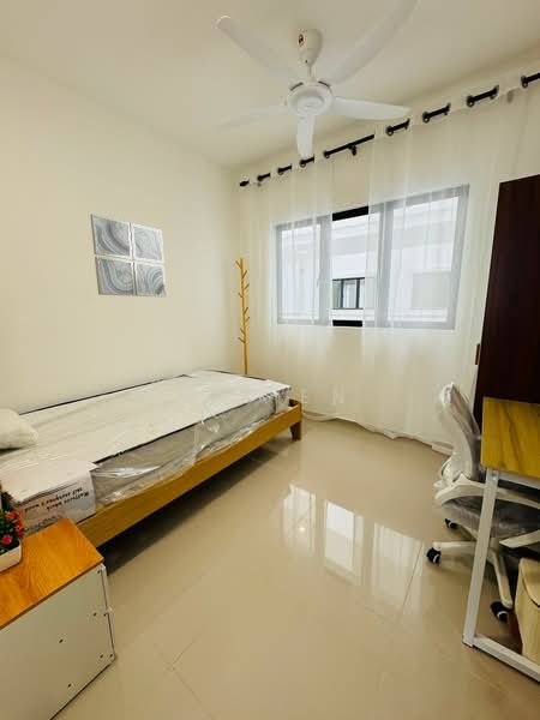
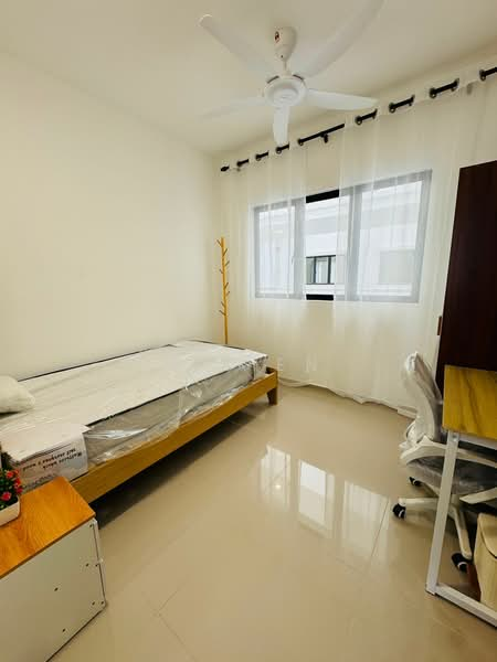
- wall art [89,212,167,298]
